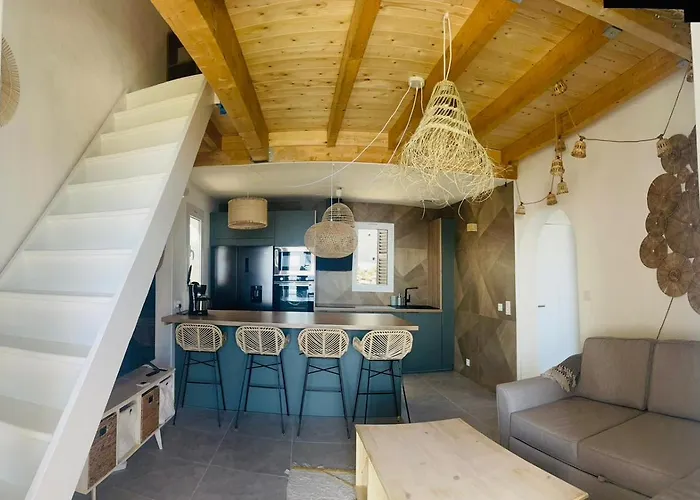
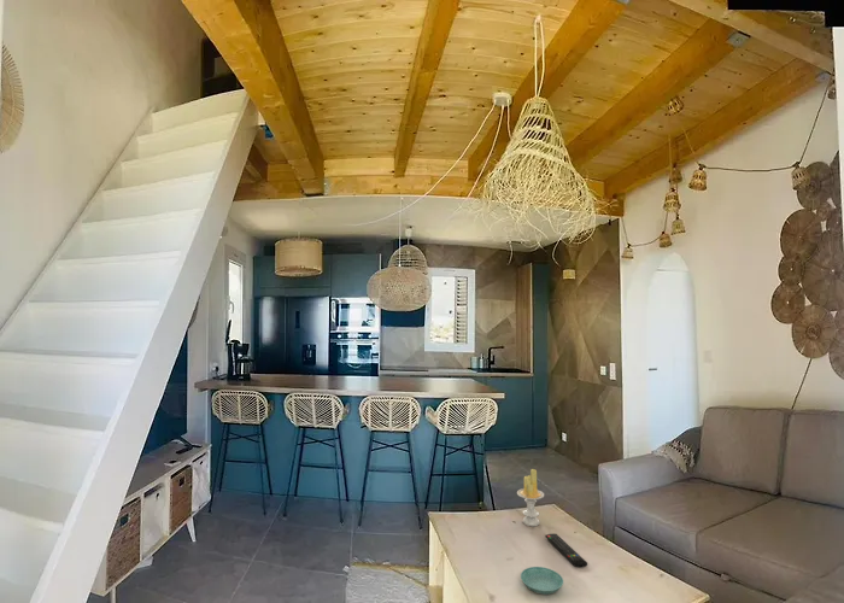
+ remote control [544,533,588,569]
+ saucer [520,566,564,596]
+ candle [516,468,545,527]
